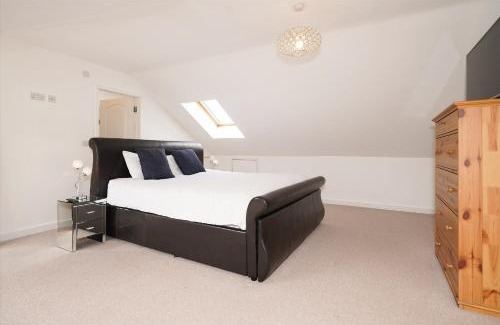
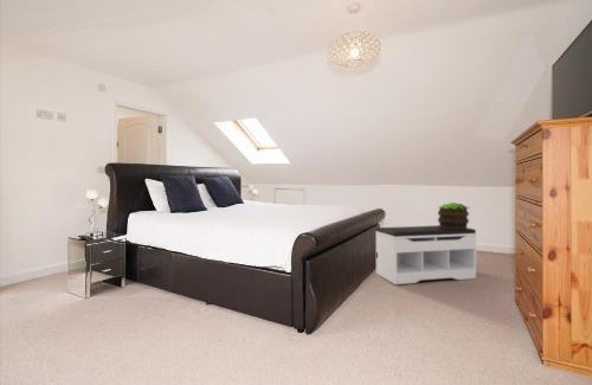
+ bench [374,224,477,285]
+ potted plant [437,201,470,229]
